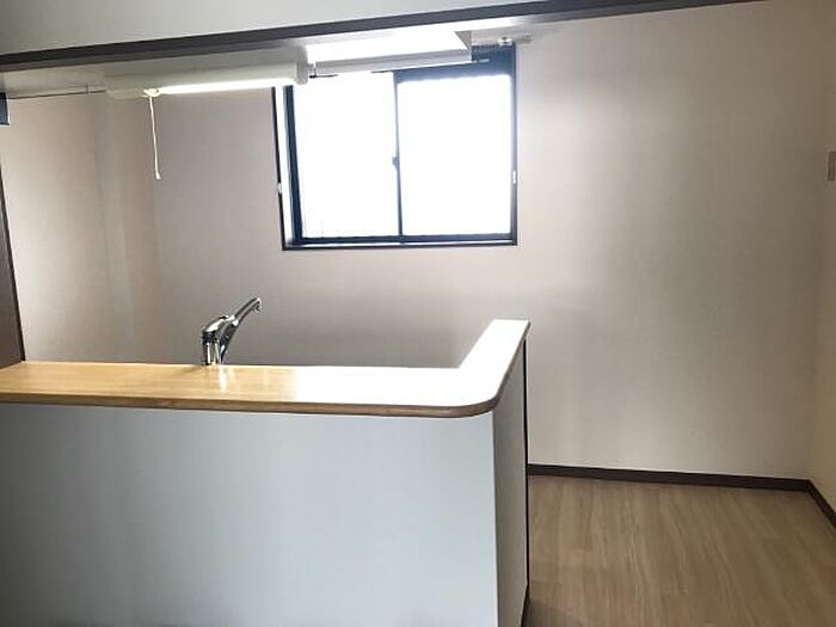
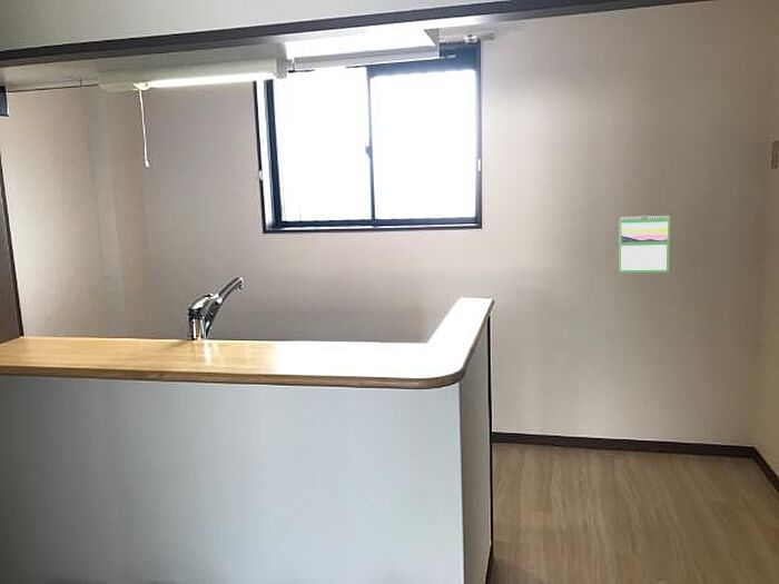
+ calendar [618,215,671,274]
